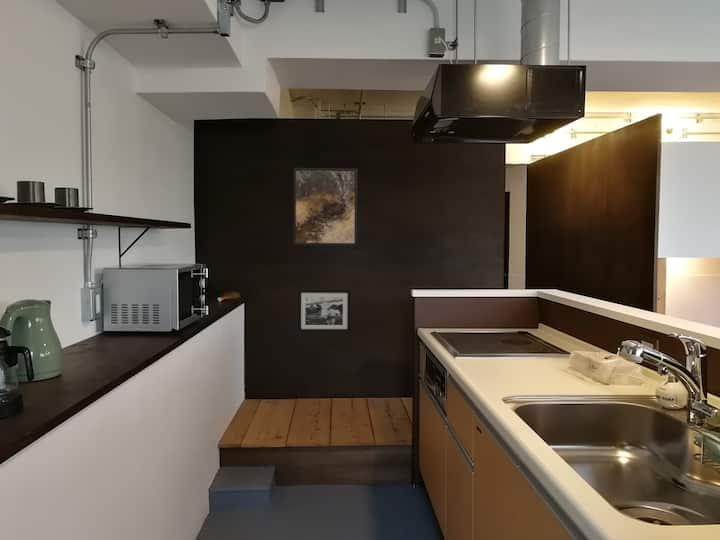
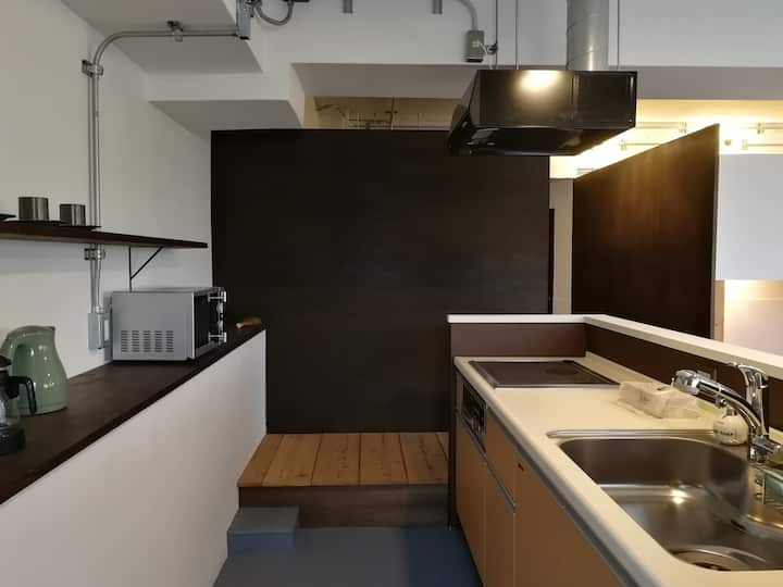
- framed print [293,167,358,246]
- picture frame [297,288,352,333]
